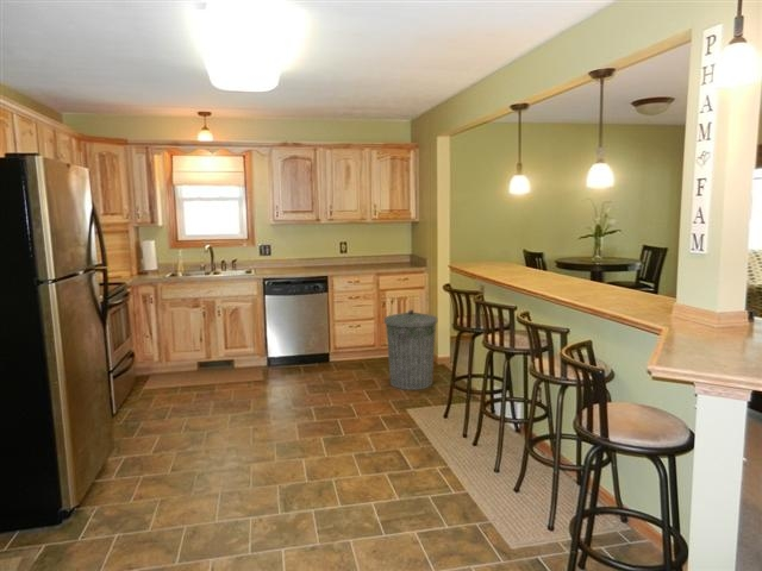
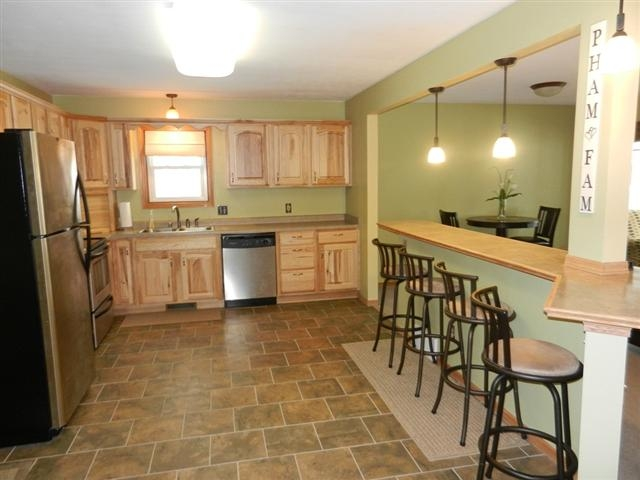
- trash can [383,308,438,391]
